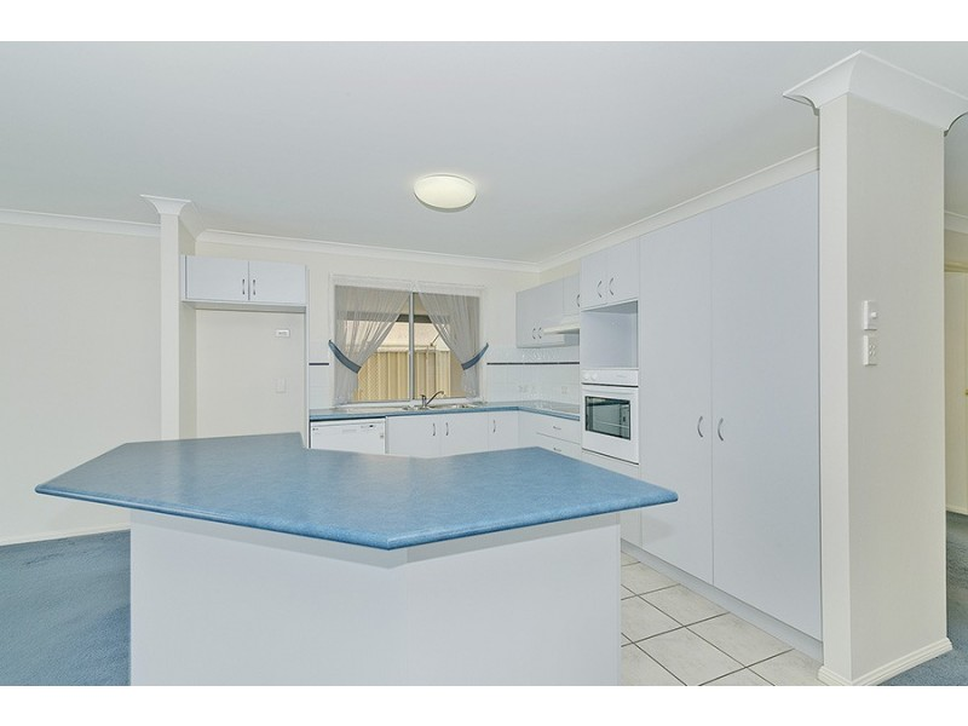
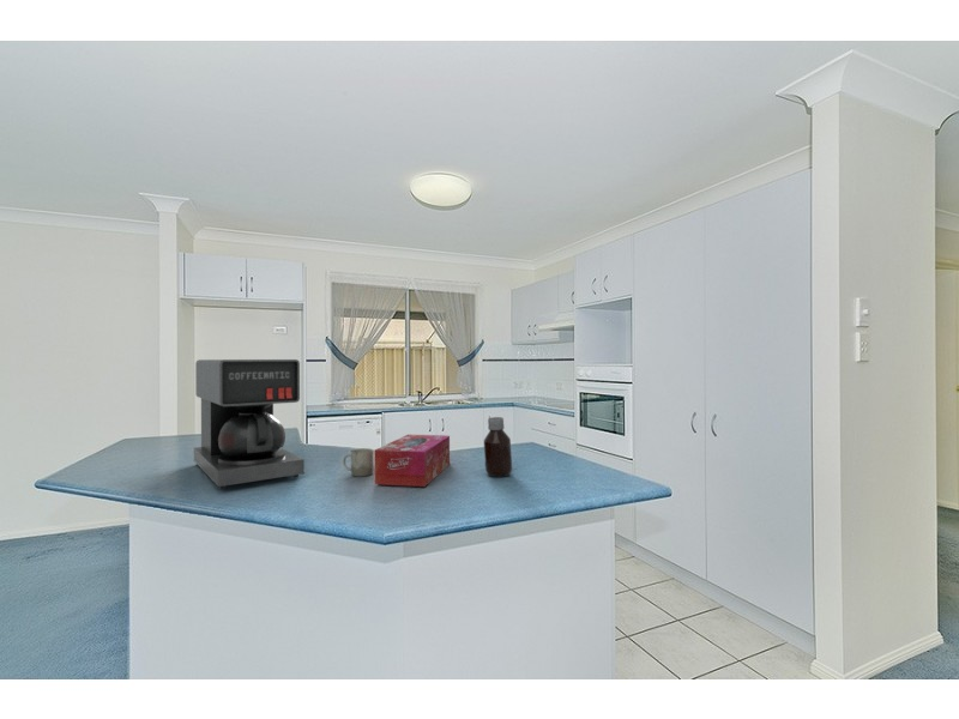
+ bottle [483,416,513,478]
+ coffee maker [193,358,306,490]
+ tissue box [374,434,451,488]
+ cup [342,447,374,477]
